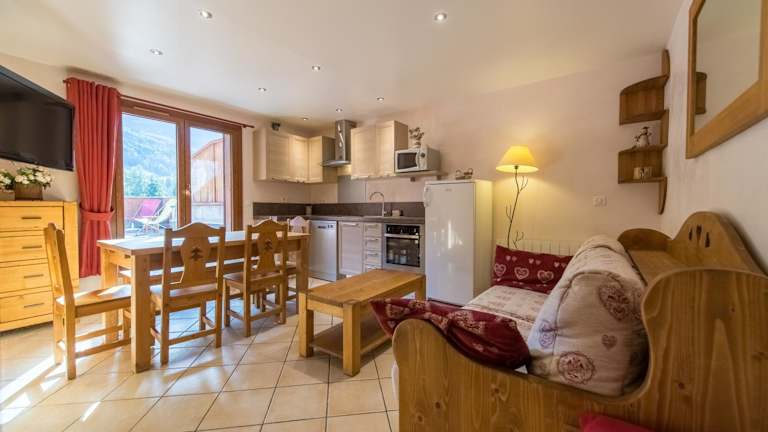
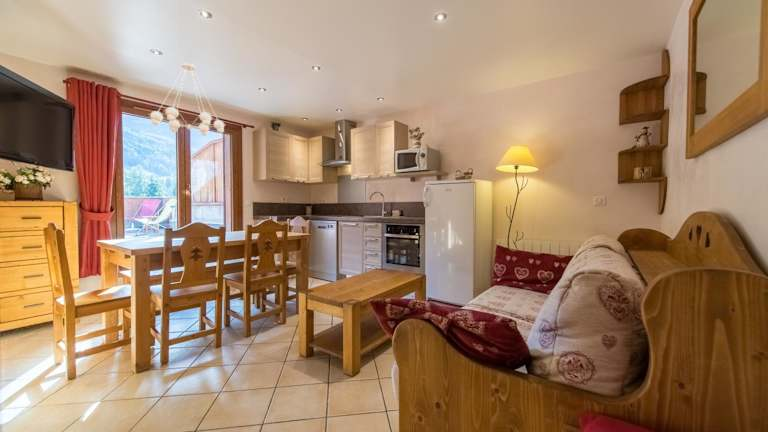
+ chandelier [147,62,227,137]
